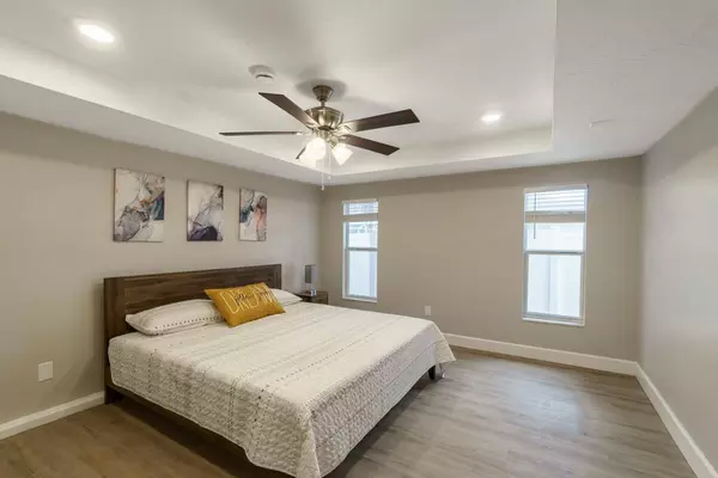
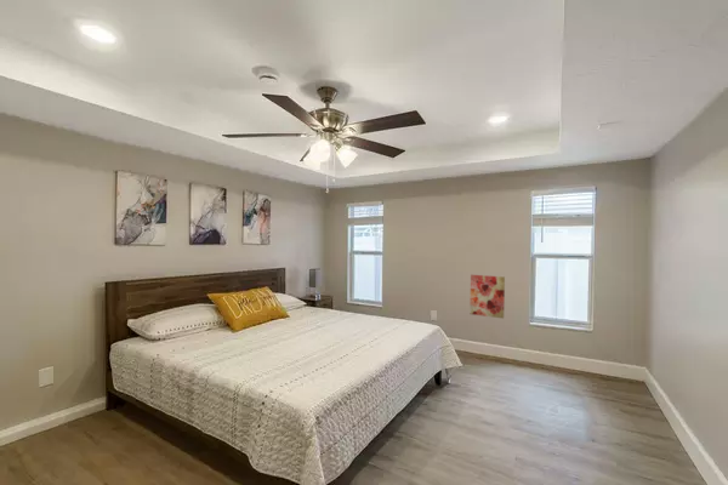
+ wall art [468,274,506,320]
